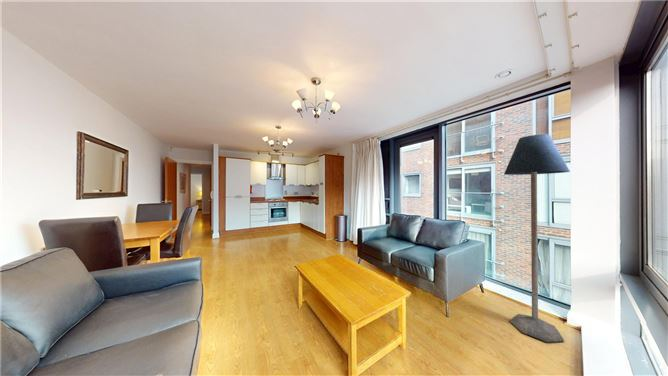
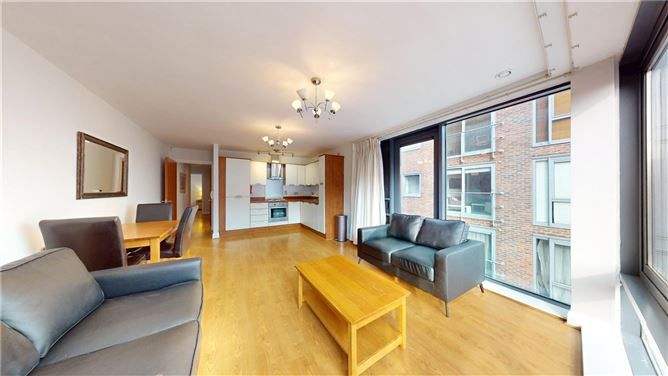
- floor lamp [503,133,571,343]
